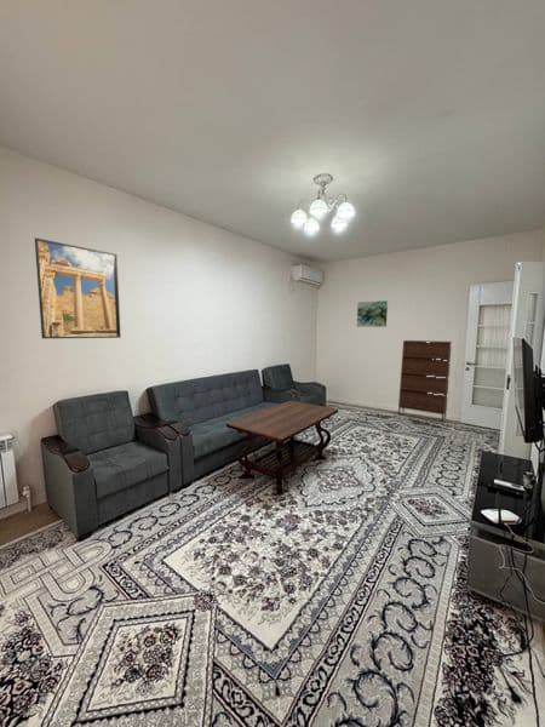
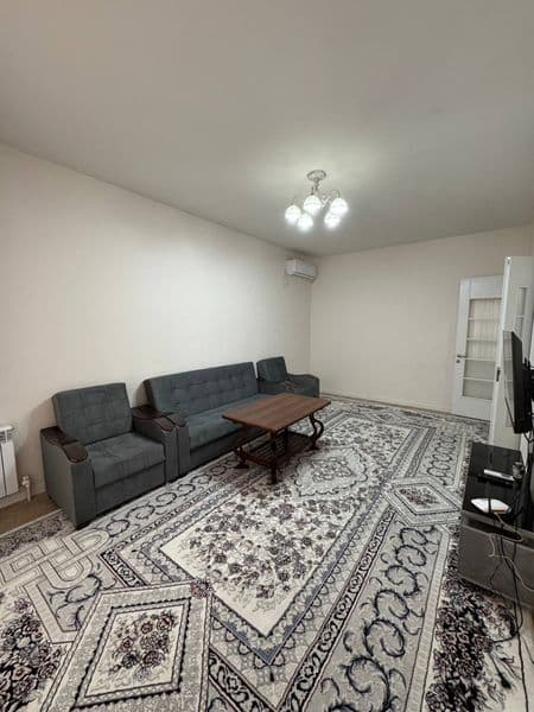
- wall art [356,299,389,328]
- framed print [34,237,122,339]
- shoe cabinet [397,339,453,423]
